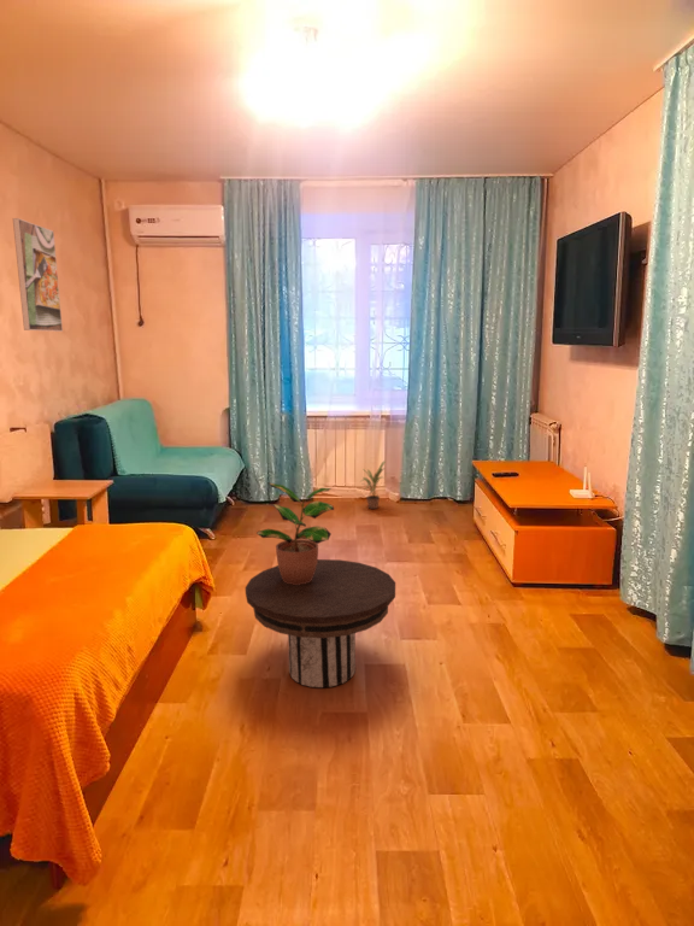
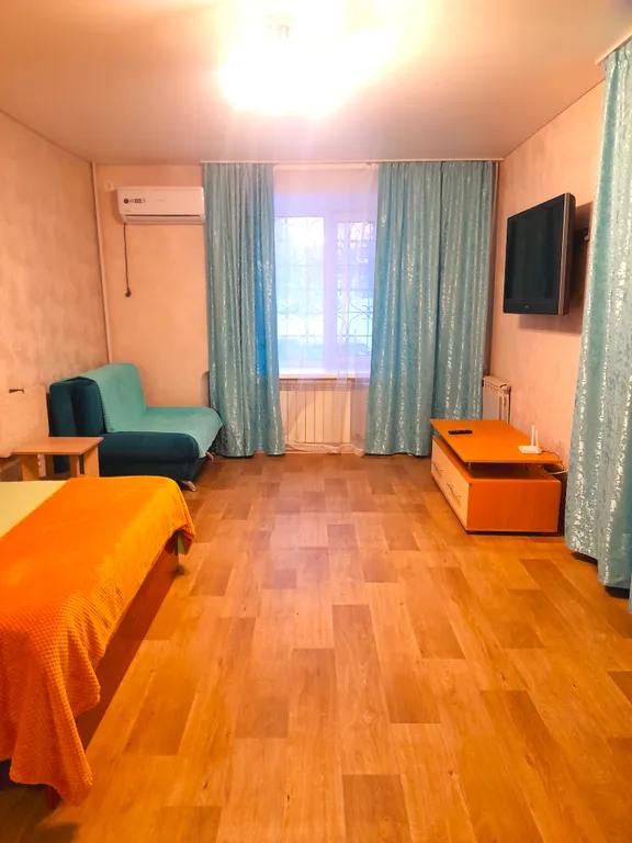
- potted plant [359,459,389,510]
- potted plant [255,482,335,585]
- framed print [12,217,64,333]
- side table [245,558,396,688]
